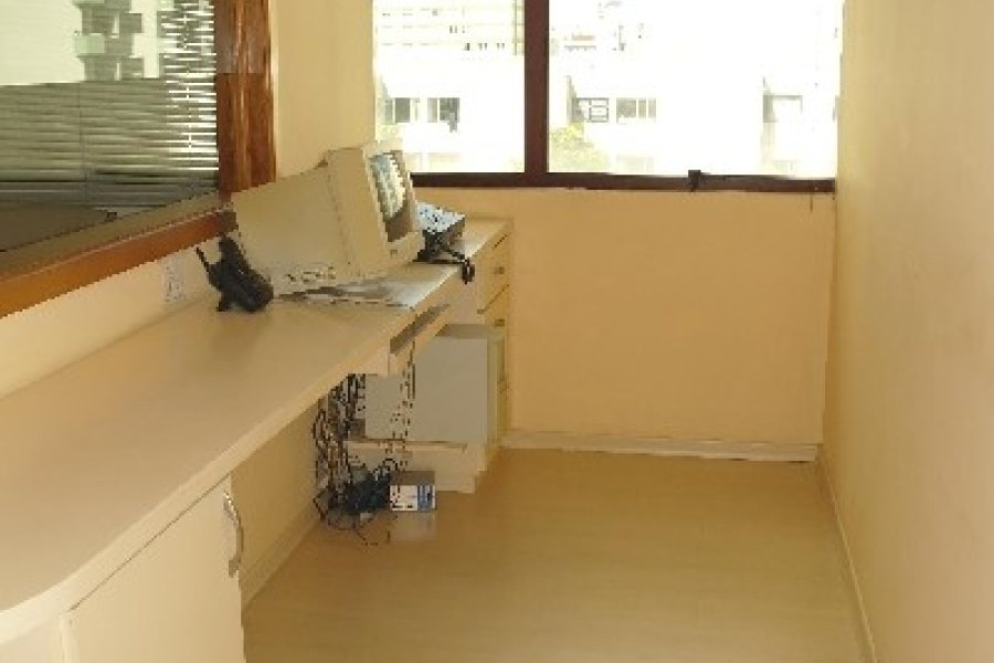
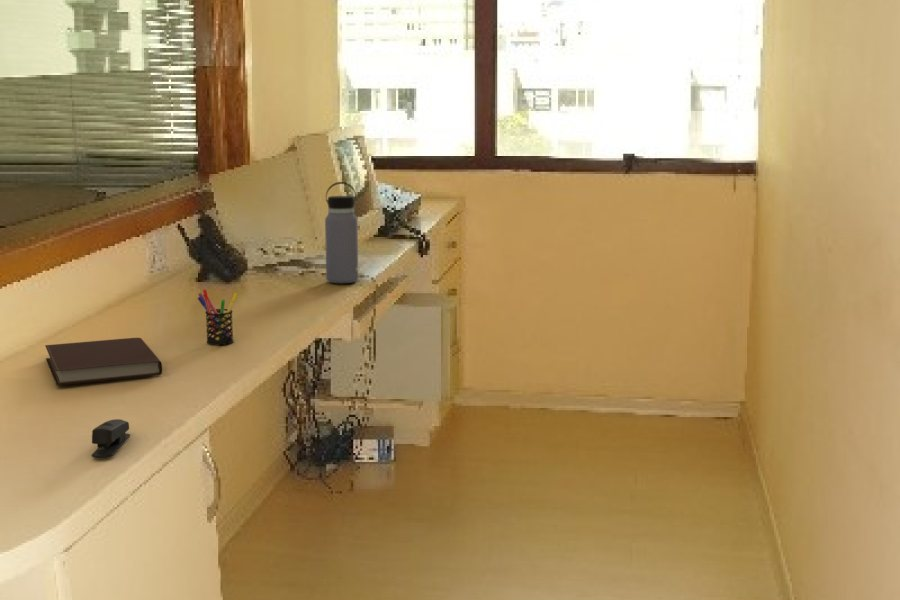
+ stapler [90,418,131,459]
+ water bottle [324,181,359,284]
+ pen holder [196,288,239,346]
+ notebook [44,337,163,386]
